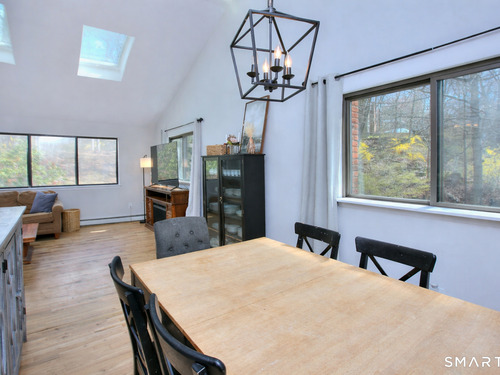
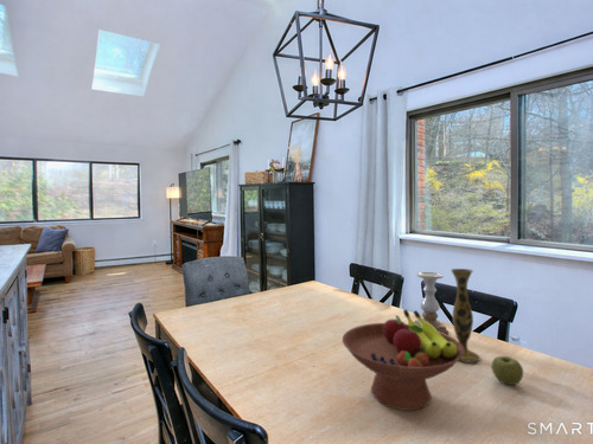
+ vase [449,268,482,362]
+ apple [490,355,524,386]
+ fruit bowl [342,308,464,412]
+ candle holder [414,271,449,336]
